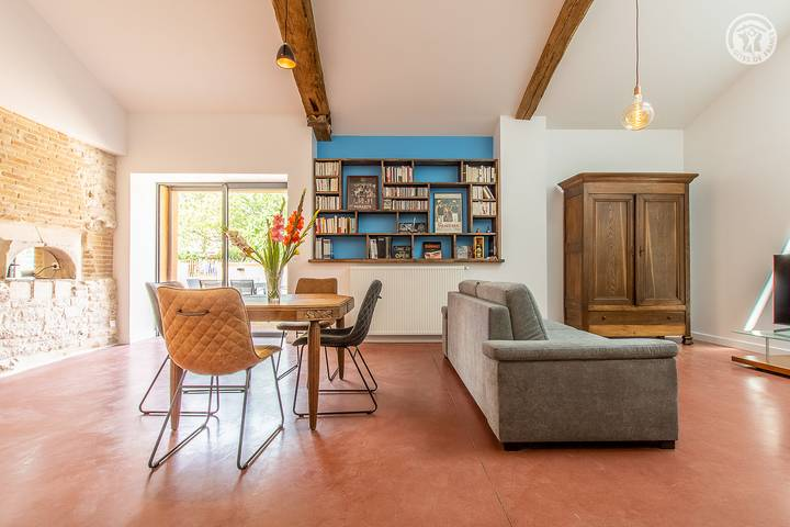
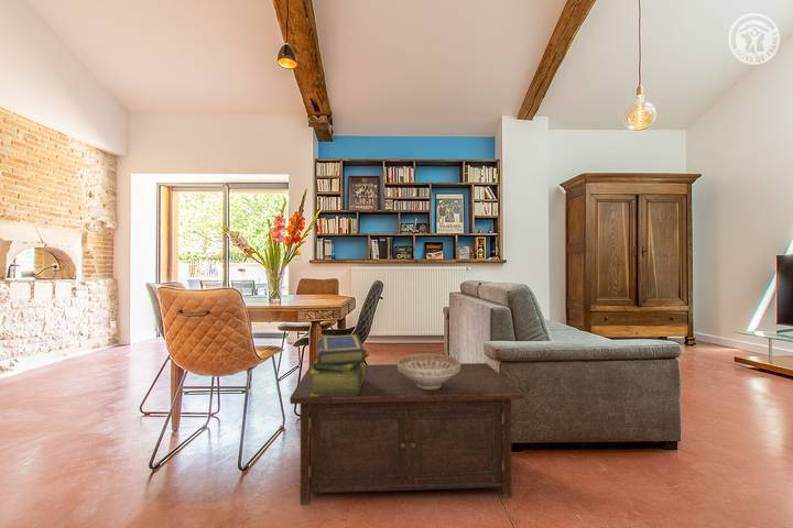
+ decorative bowl [397,353,461,389]
+ cabinet [289,362,524,506]
+ stack of books [311,333,370,396]
